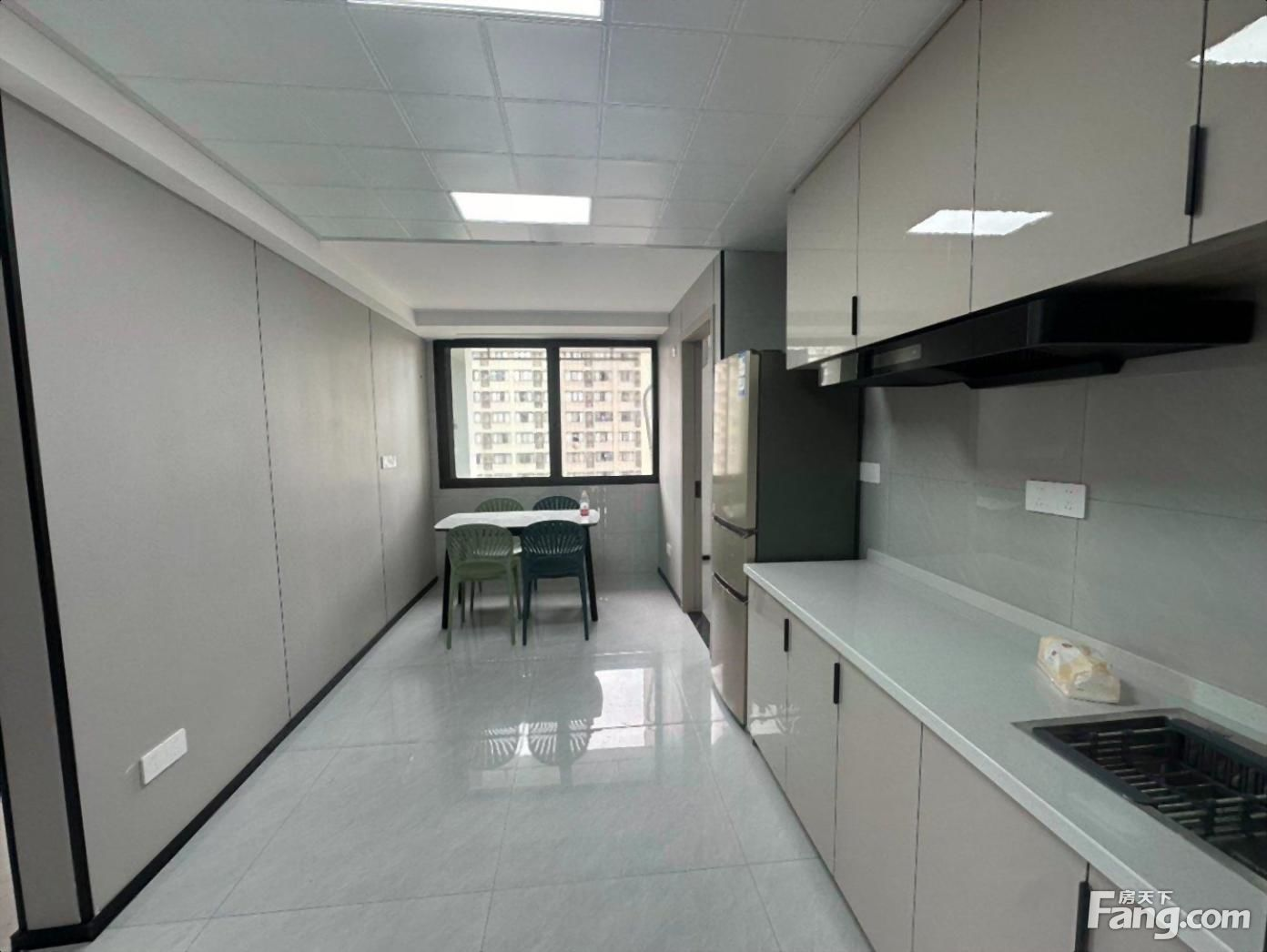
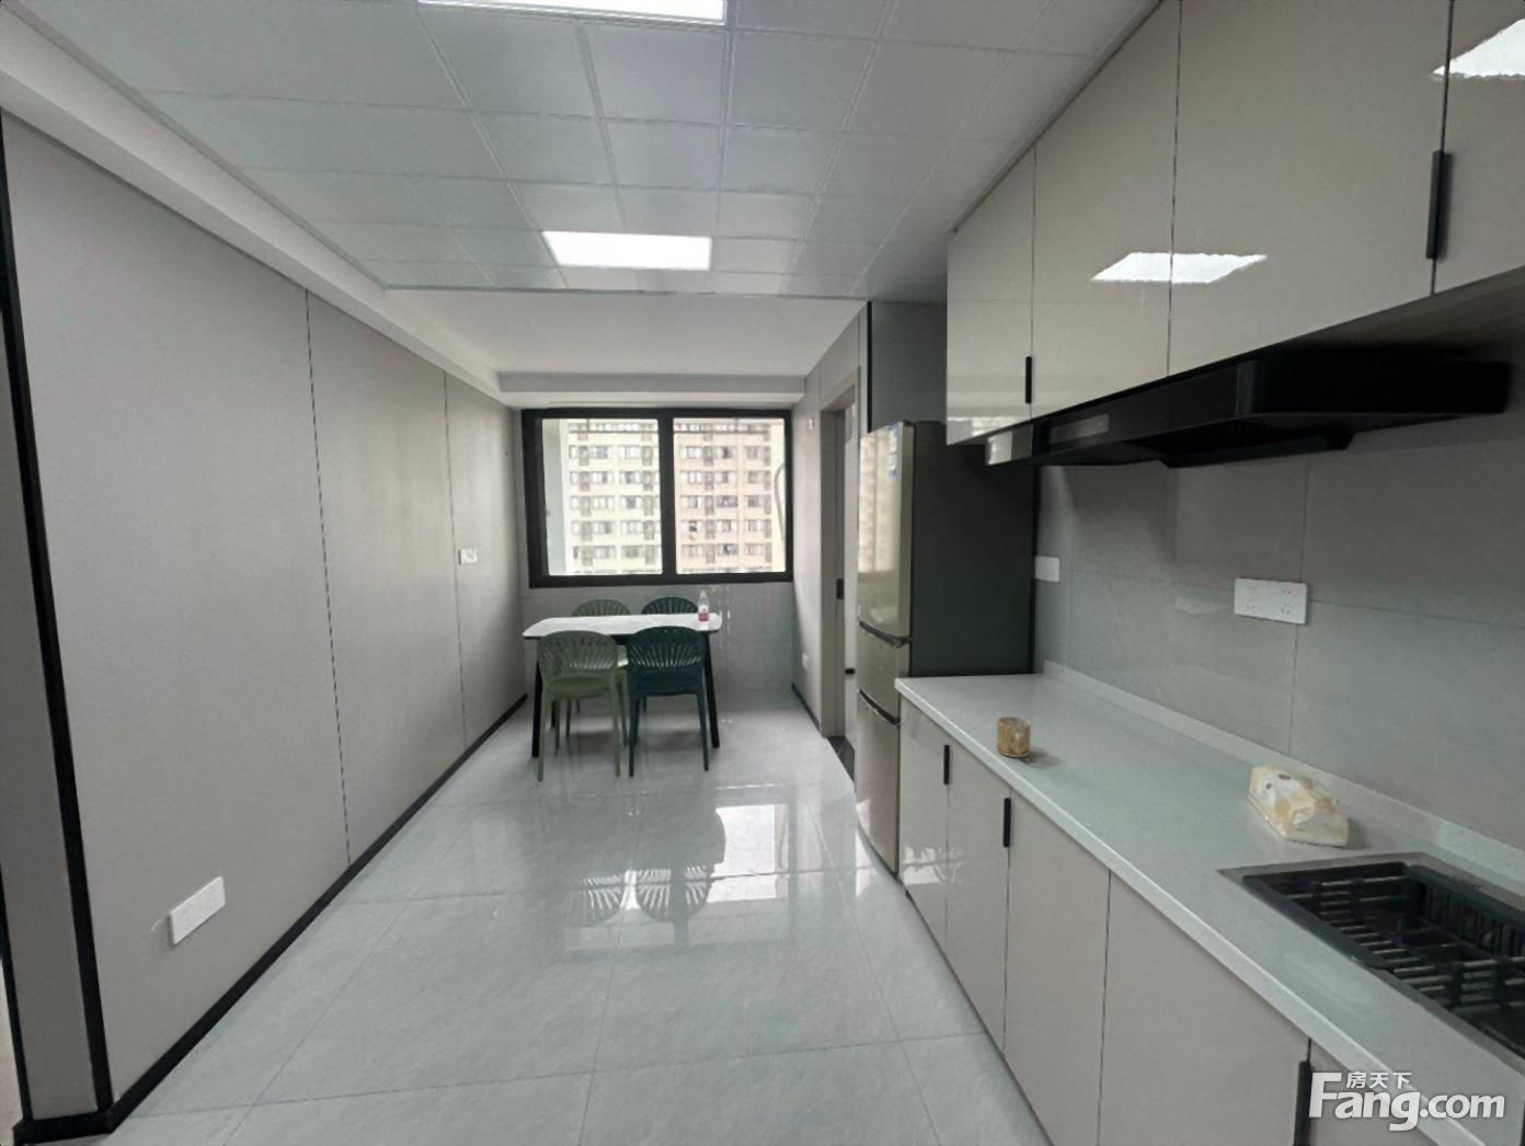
+ mug [995,715,1032,758]
